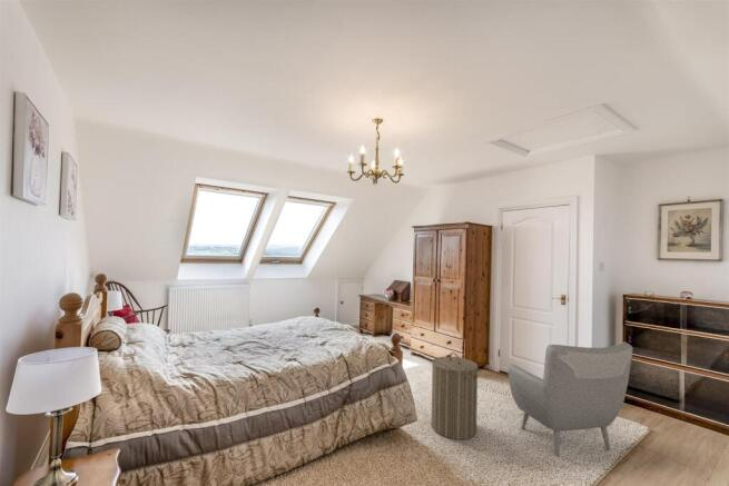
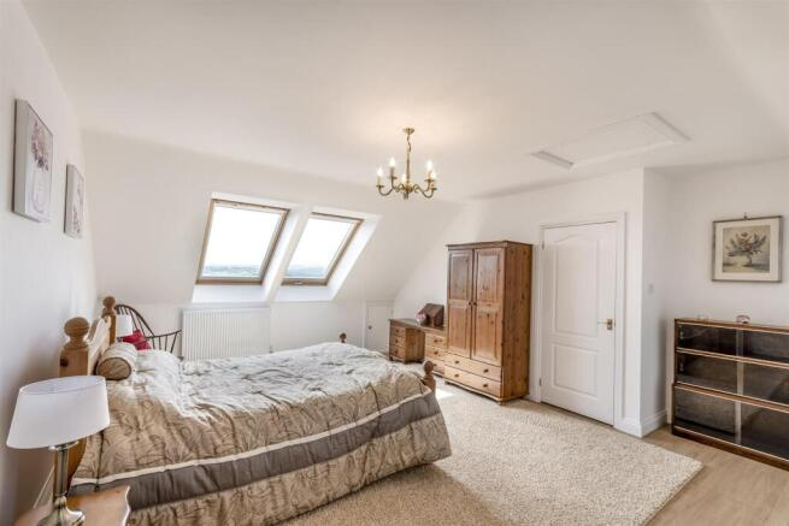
- laundry hamper [431,351,479,440]
- armchair [508,340,634,457]
